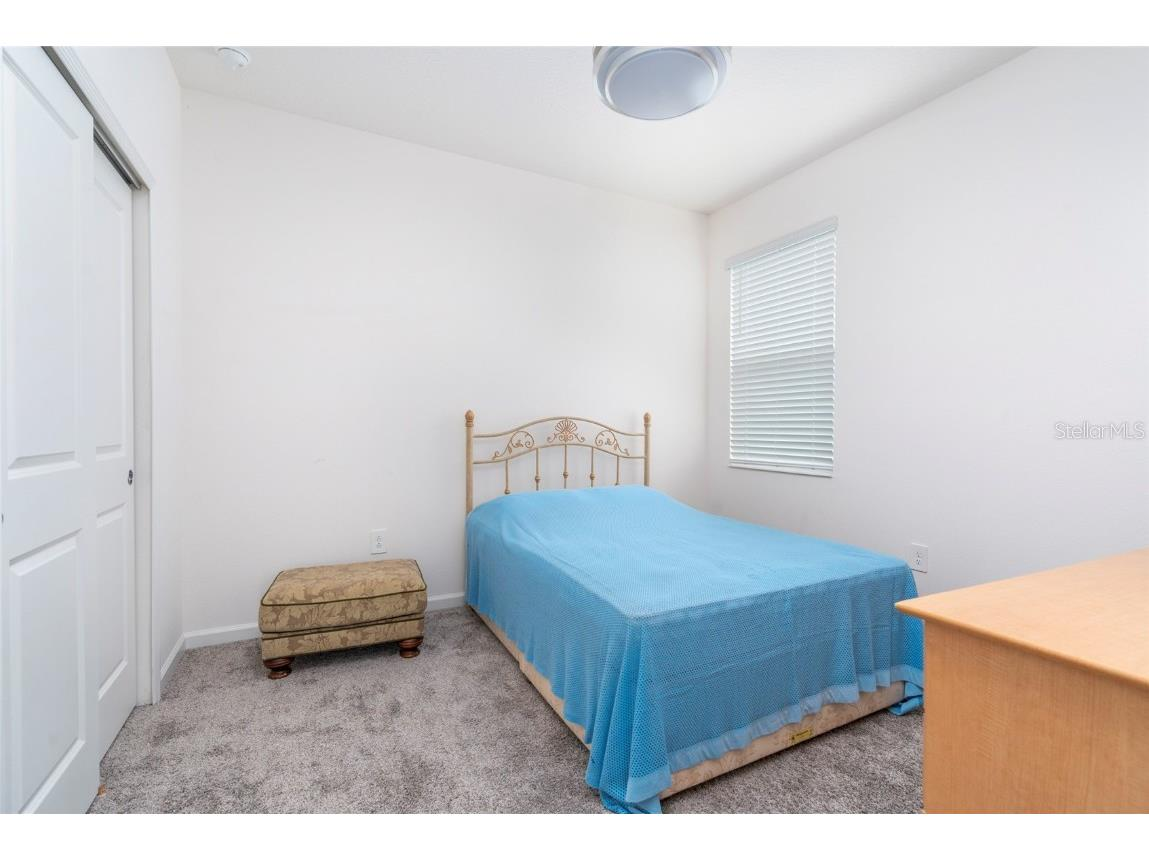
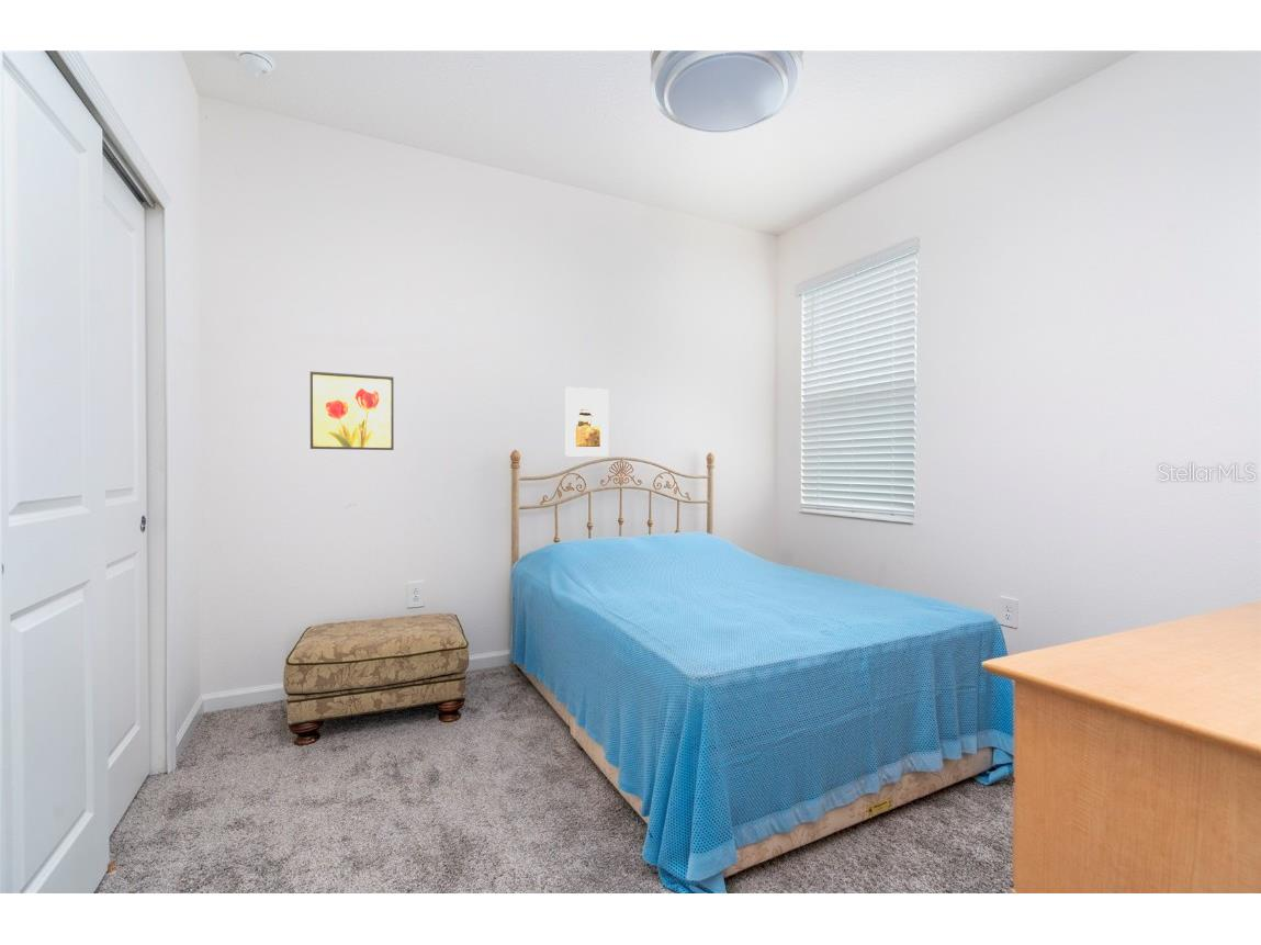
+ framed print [565,386,610,458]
+ wall art [309,370,395,451]
